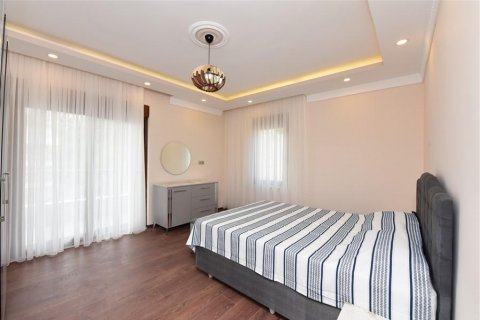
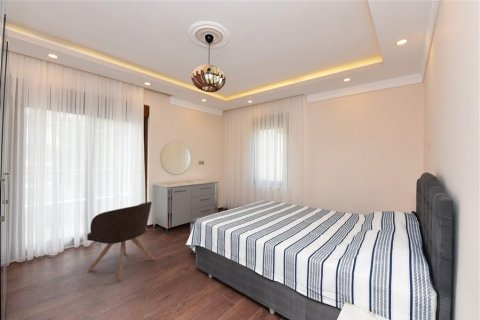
+ armchair [86,201,156,282]
